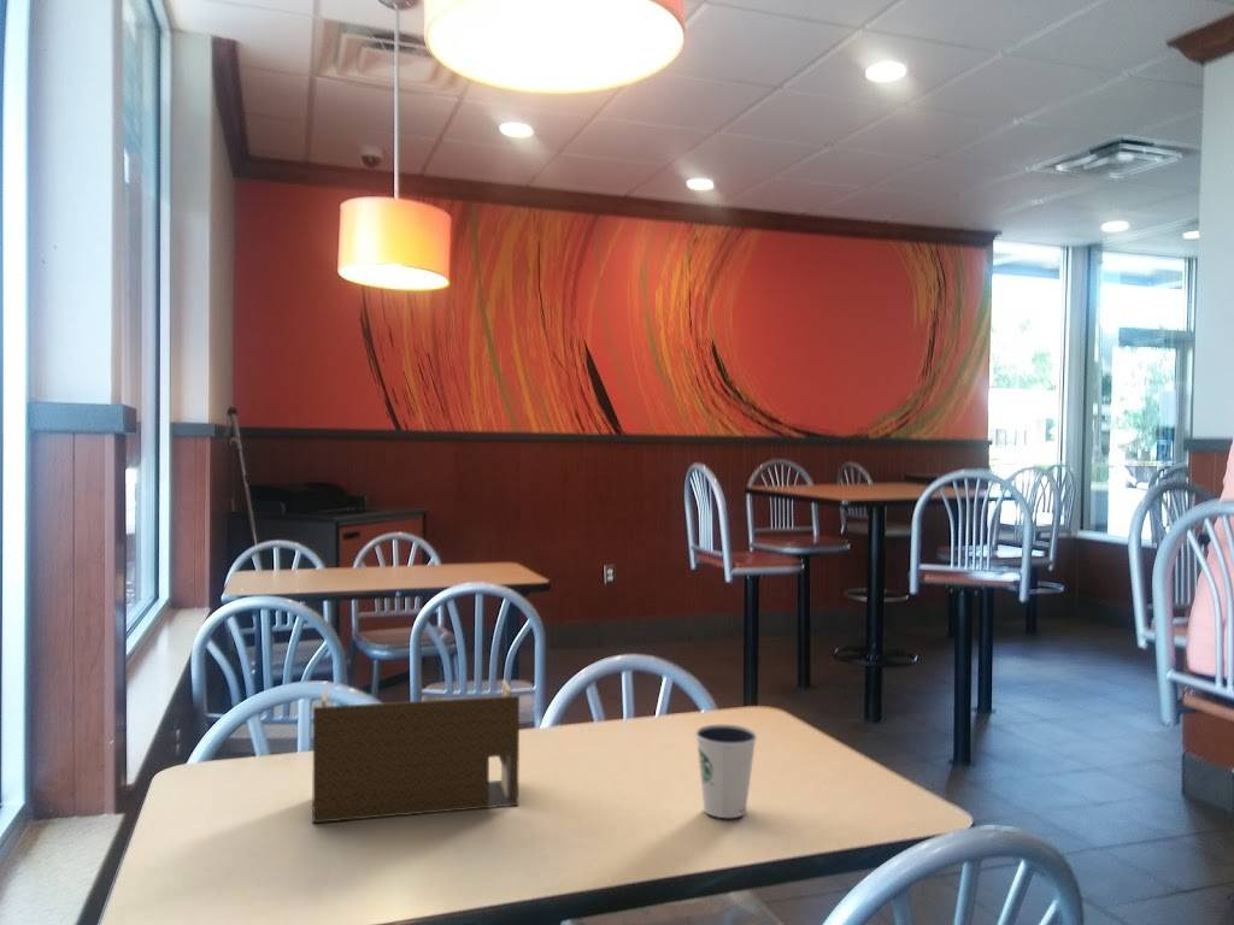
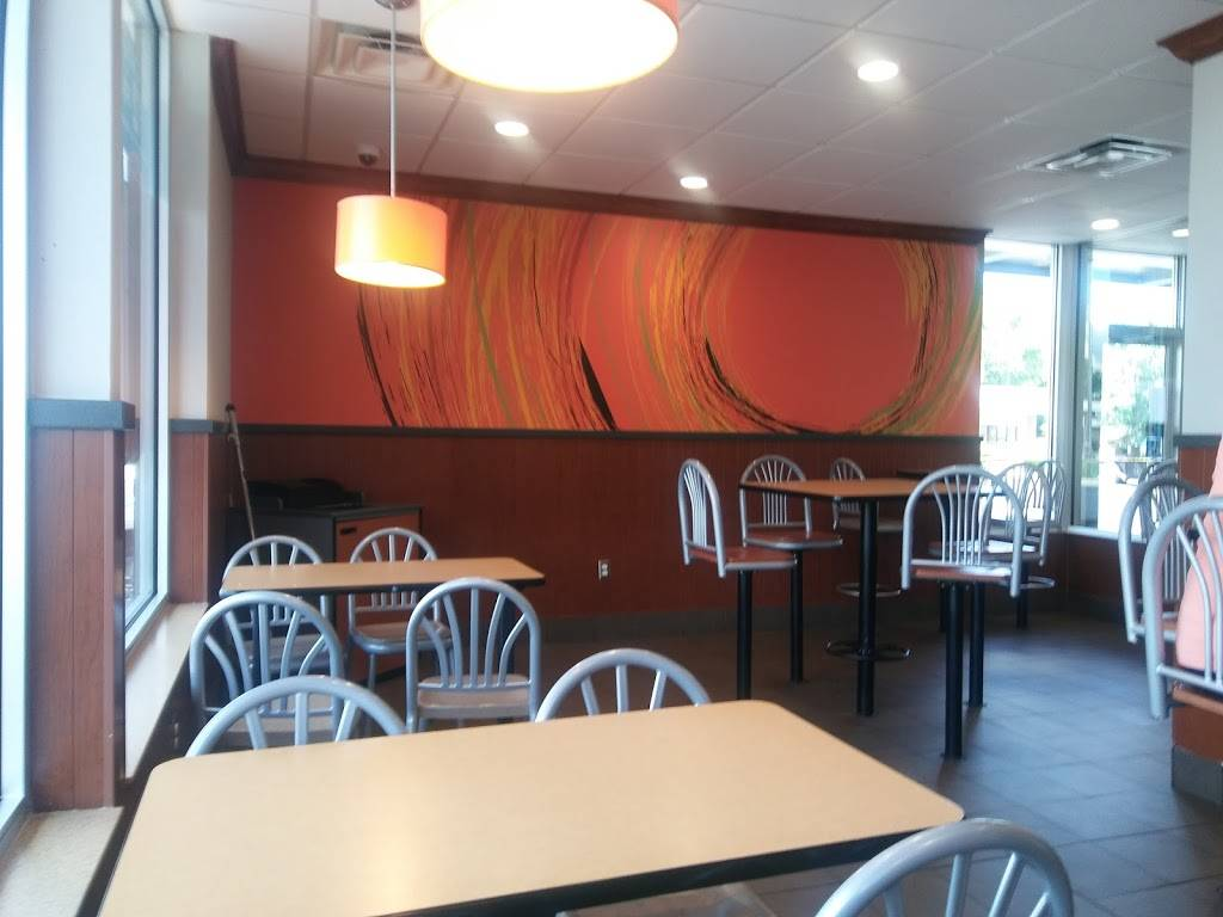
- dixie cup [694,724,758,819]
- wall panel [311,679,521,824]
